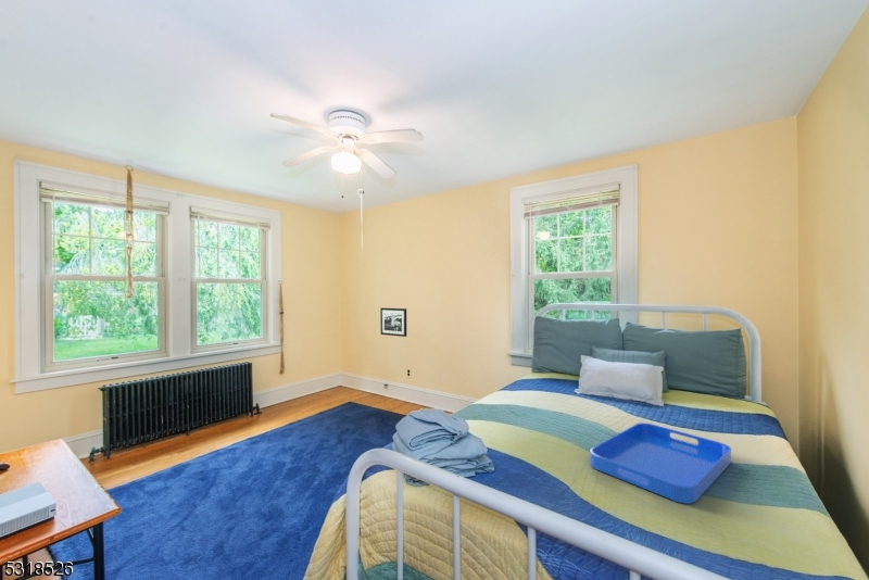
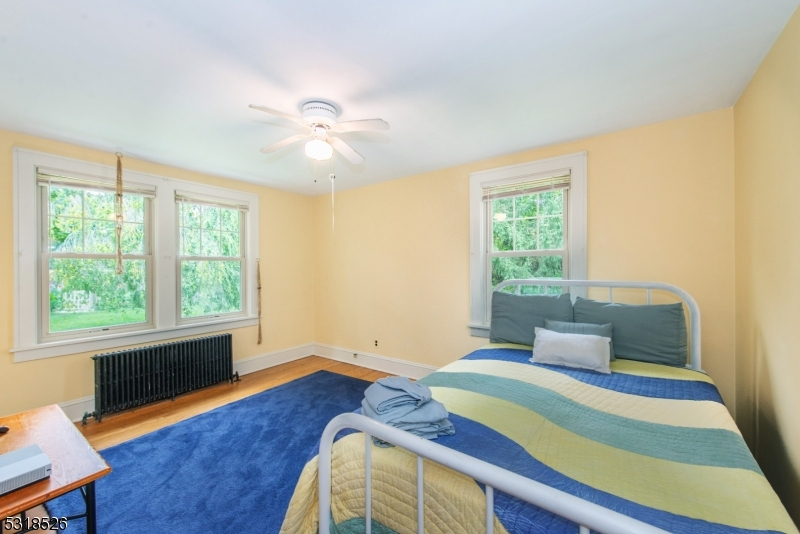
- picture frame [379,306,407,338]
- serving tray [590,421,732,505]
